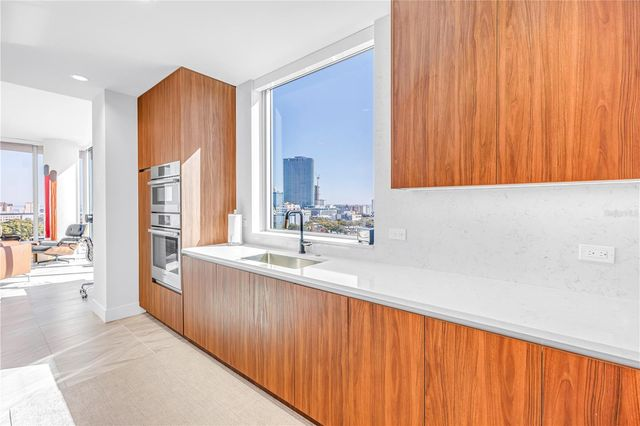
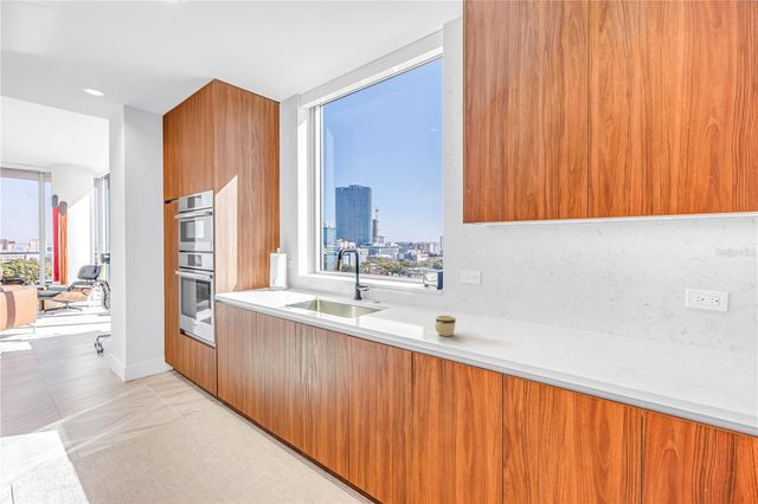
+ mug [433,315,457,337]
